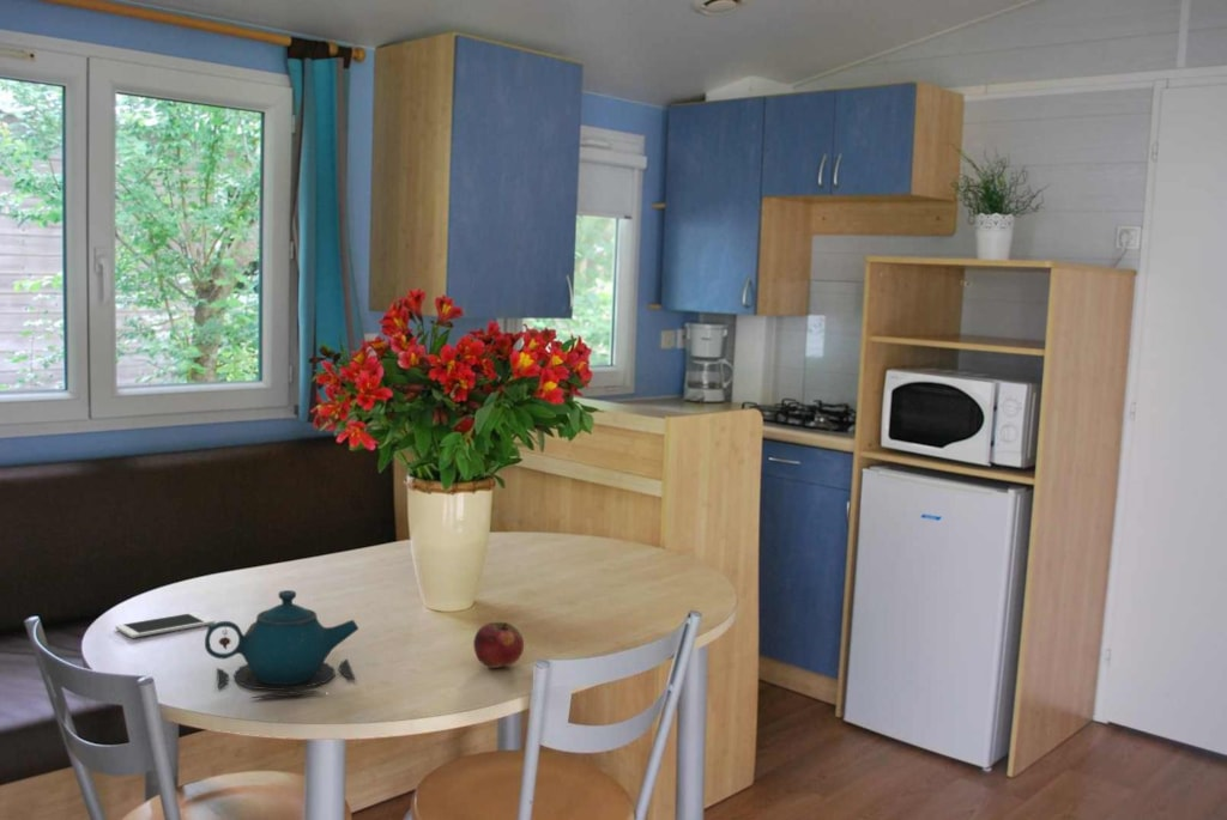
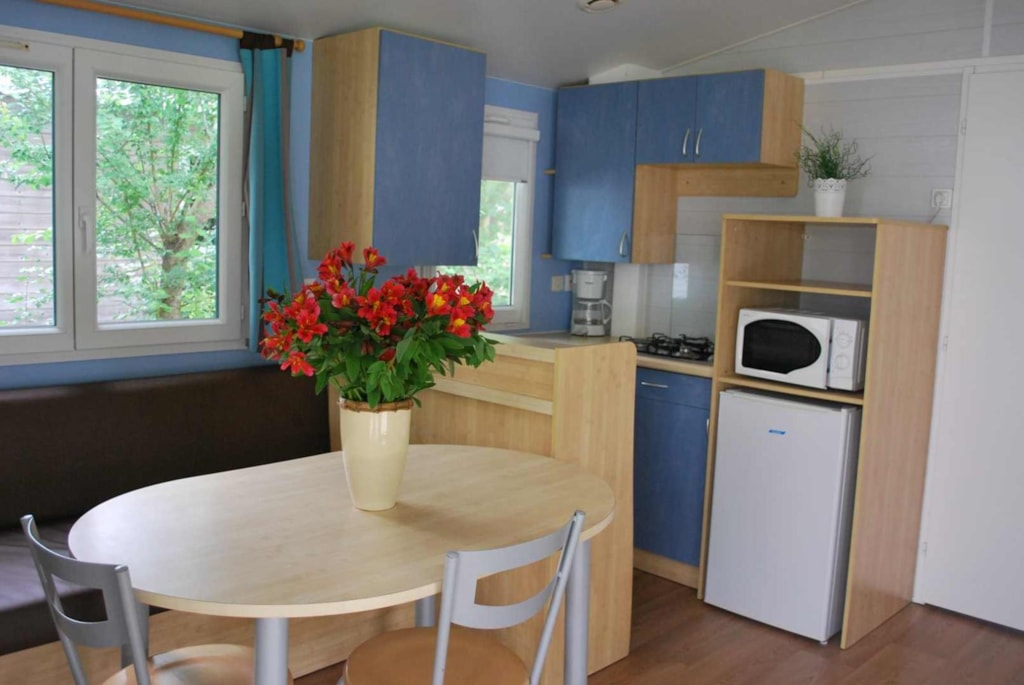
- fruit [472,621,525,669]
- teapot [204,589,359,699]
- cell phone [114,611,217,639]
